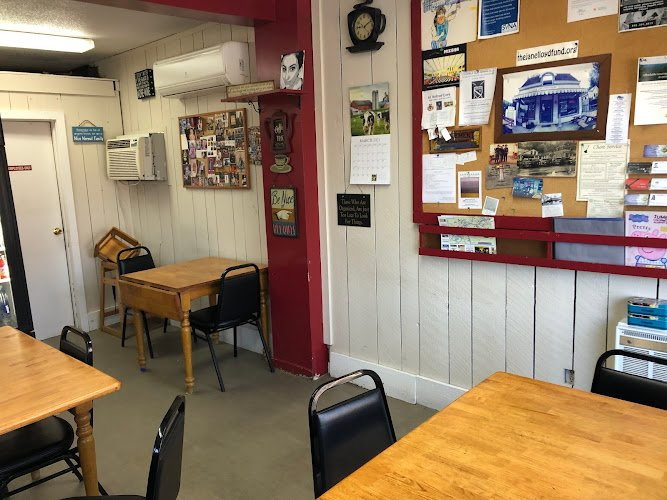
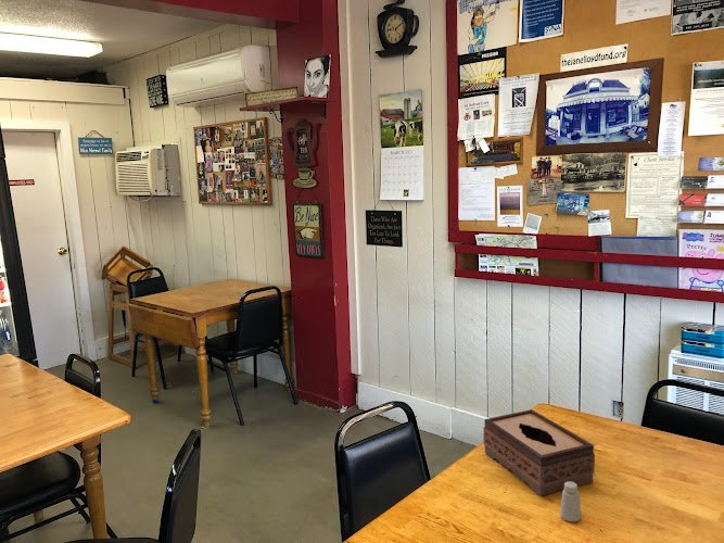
+ tissue box [482,408,596,497]
+ saltshaker [559,482,582,522]
